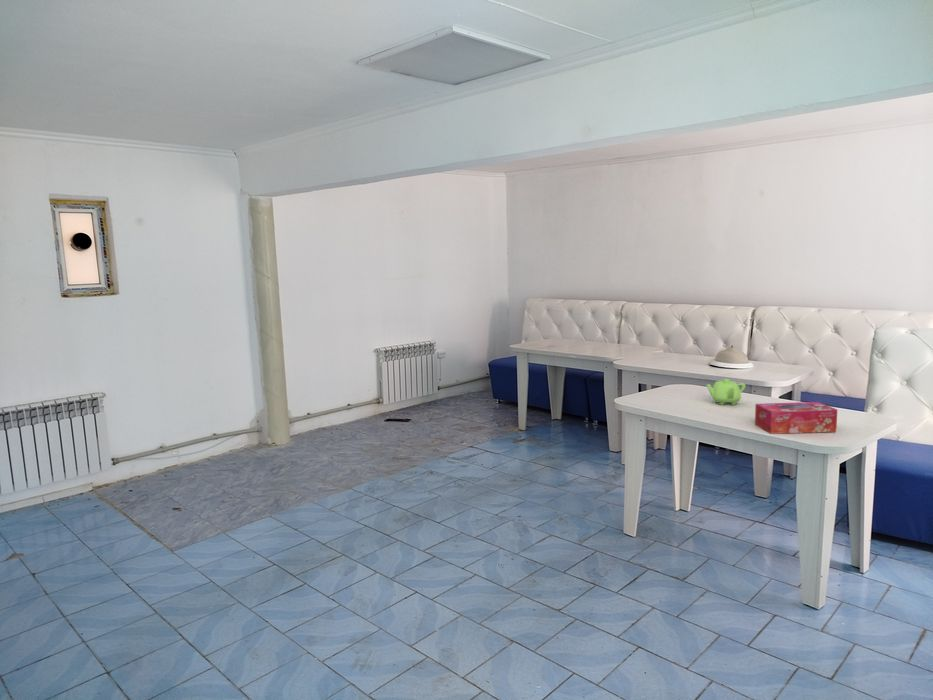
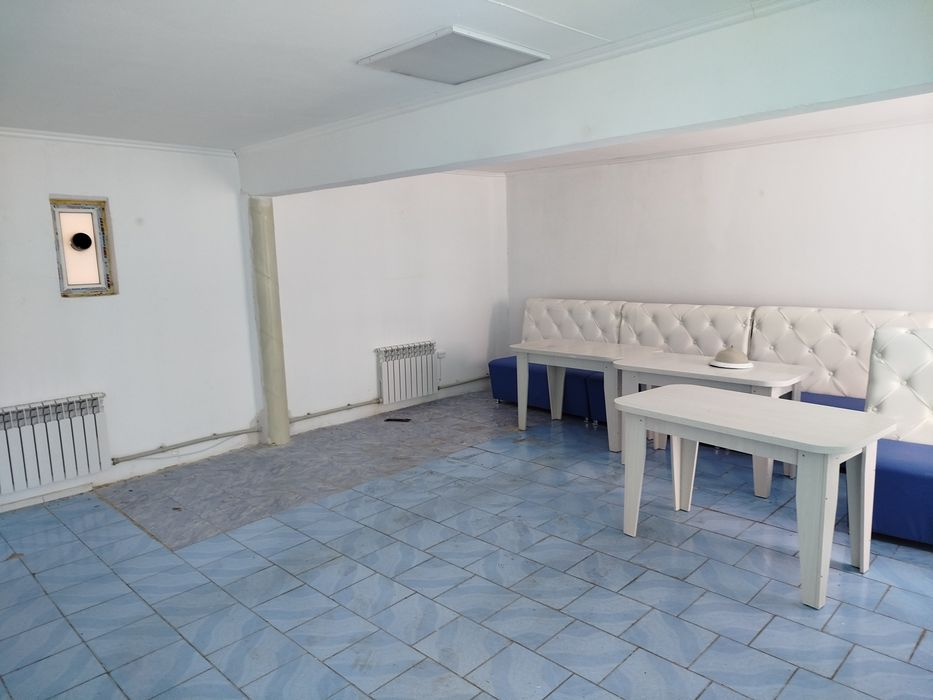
- teapot [706,378,747,406]
- tissue box [754,401,838,435]
